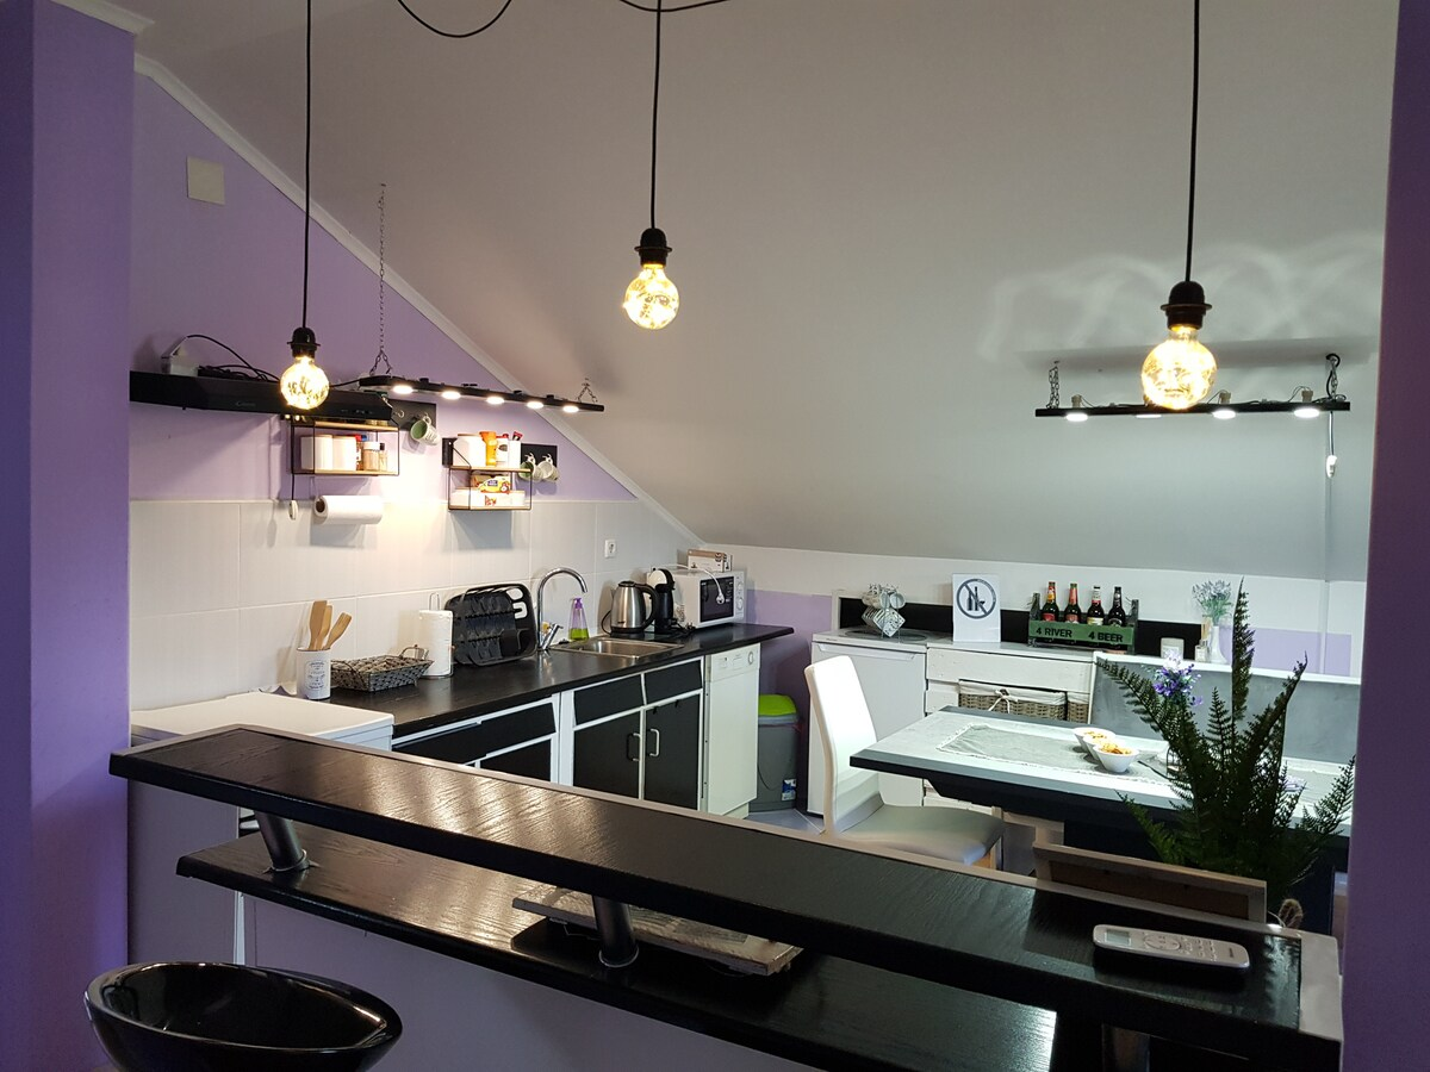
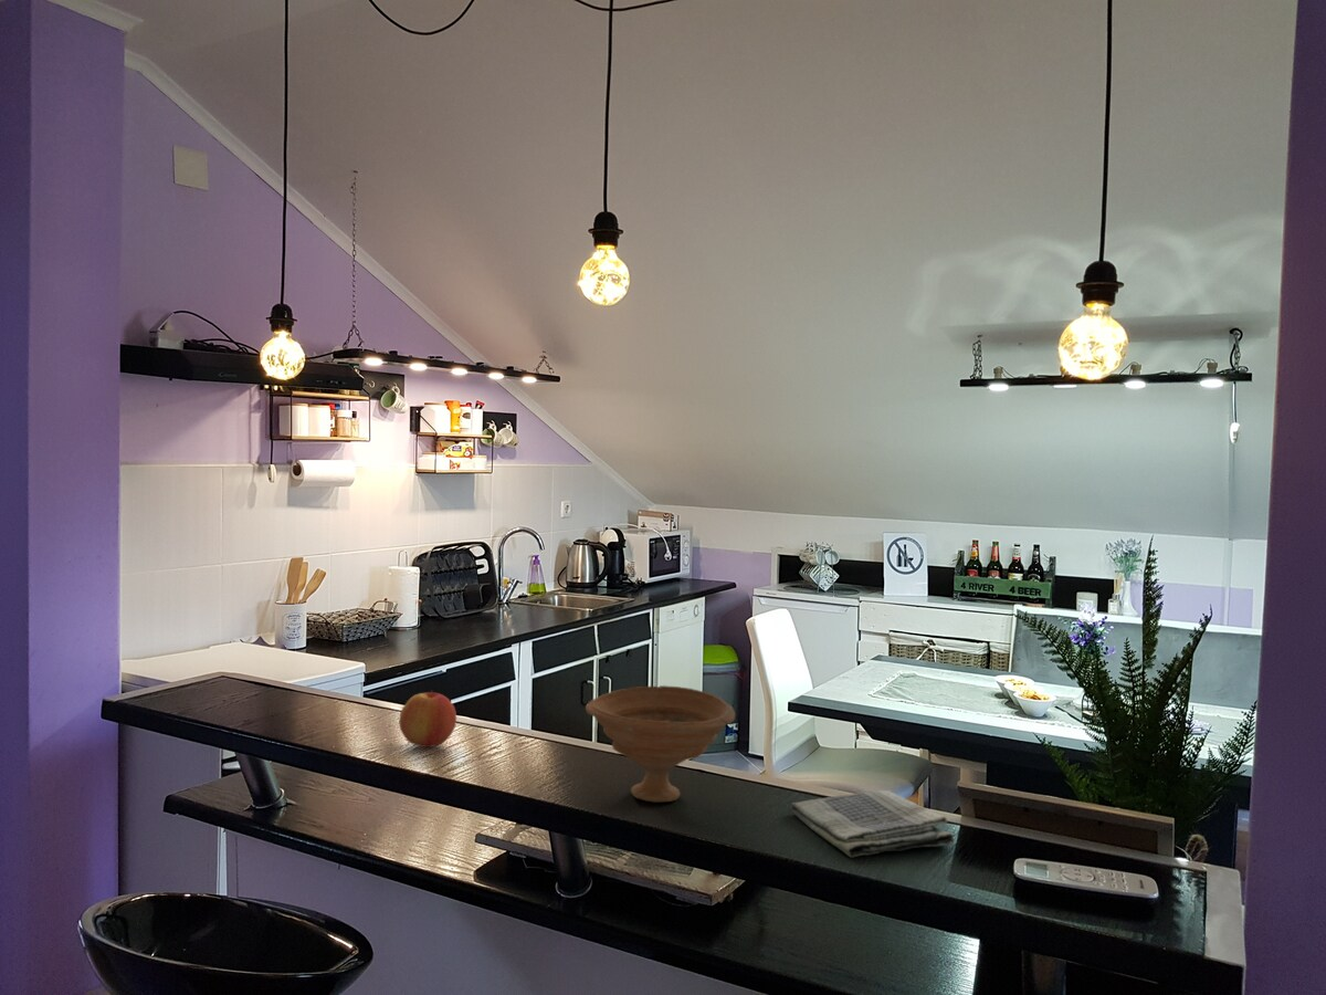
+ apple [398,689,457,748]
+ bowl [585,684,736,803]
+ dish towel [789,789,955,859]
